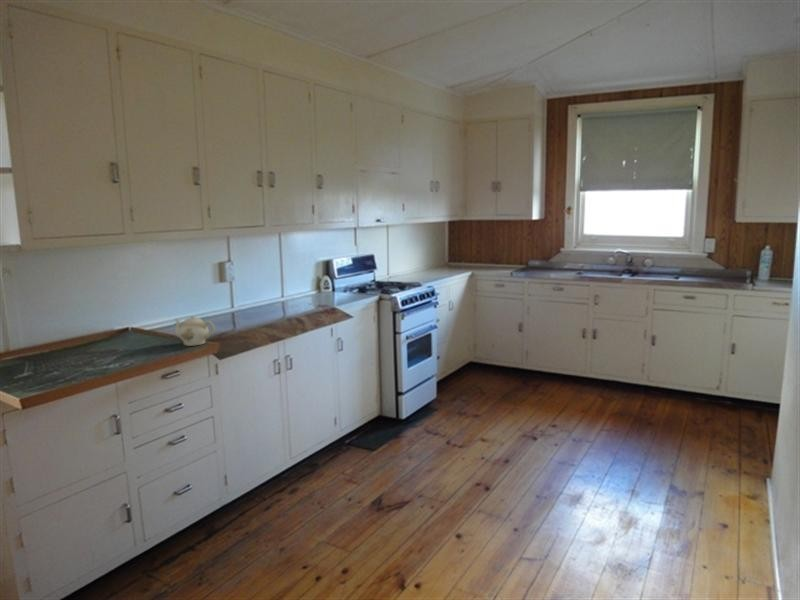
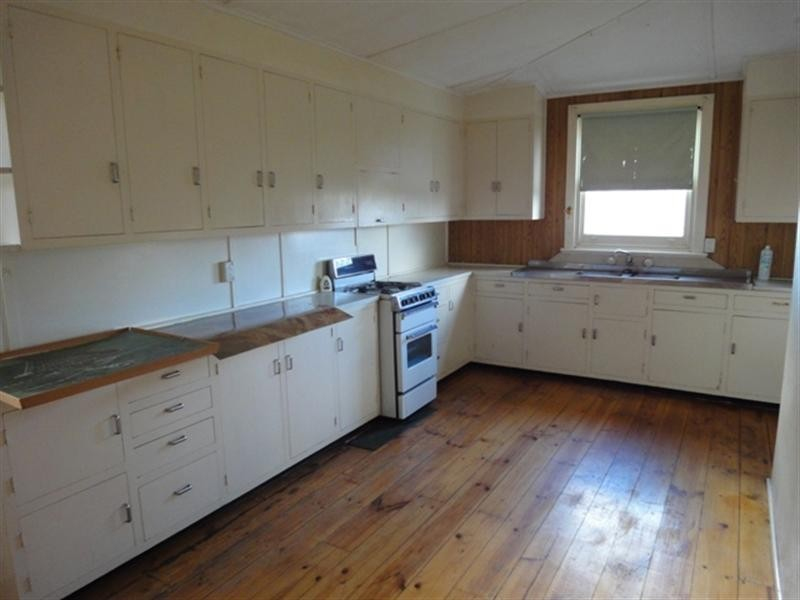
- teapot [173,315,215,347]
